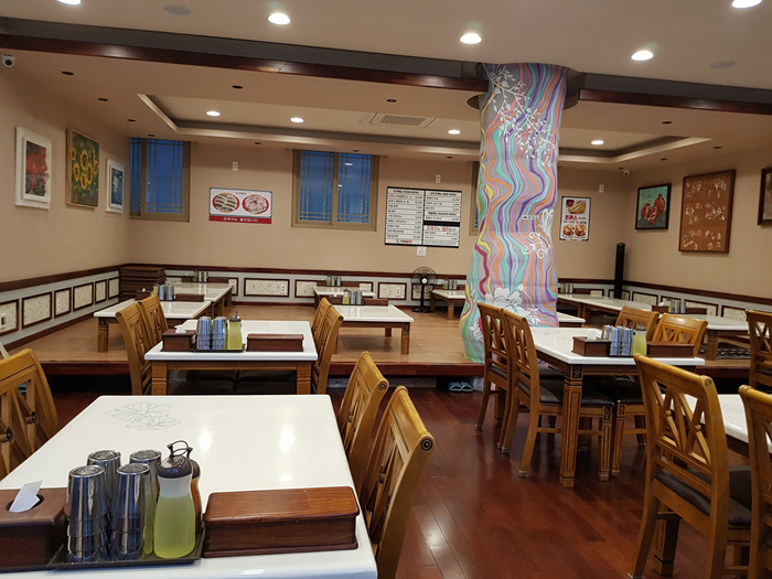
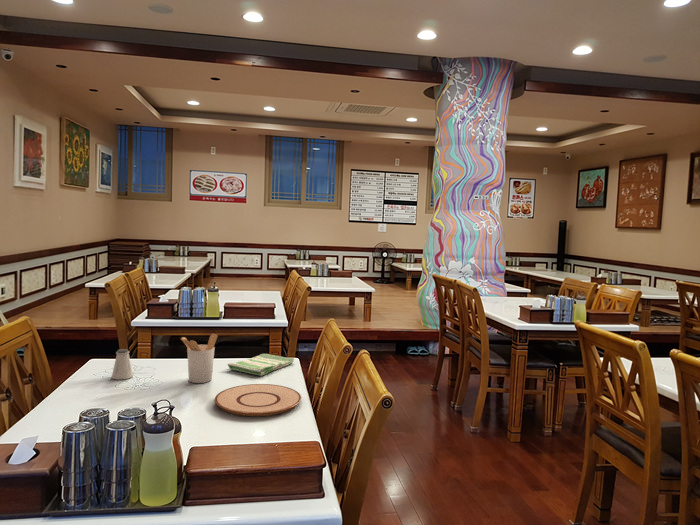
+ saltshaker [111,348,134,381]
+ plate [214,383,302,417]
+ dish towel [227,353,295,377]
+ utensil holder [180,333,218,384]
